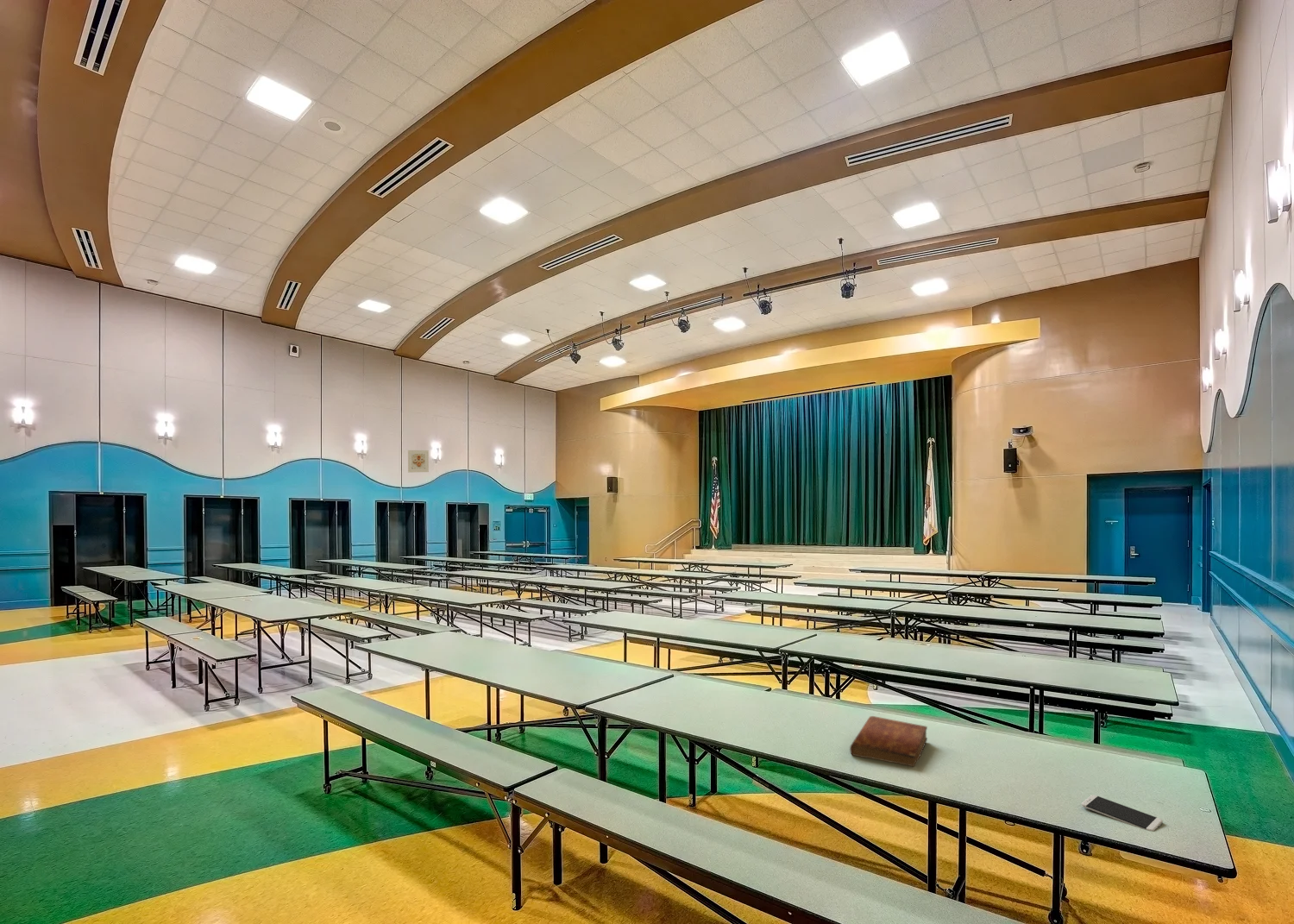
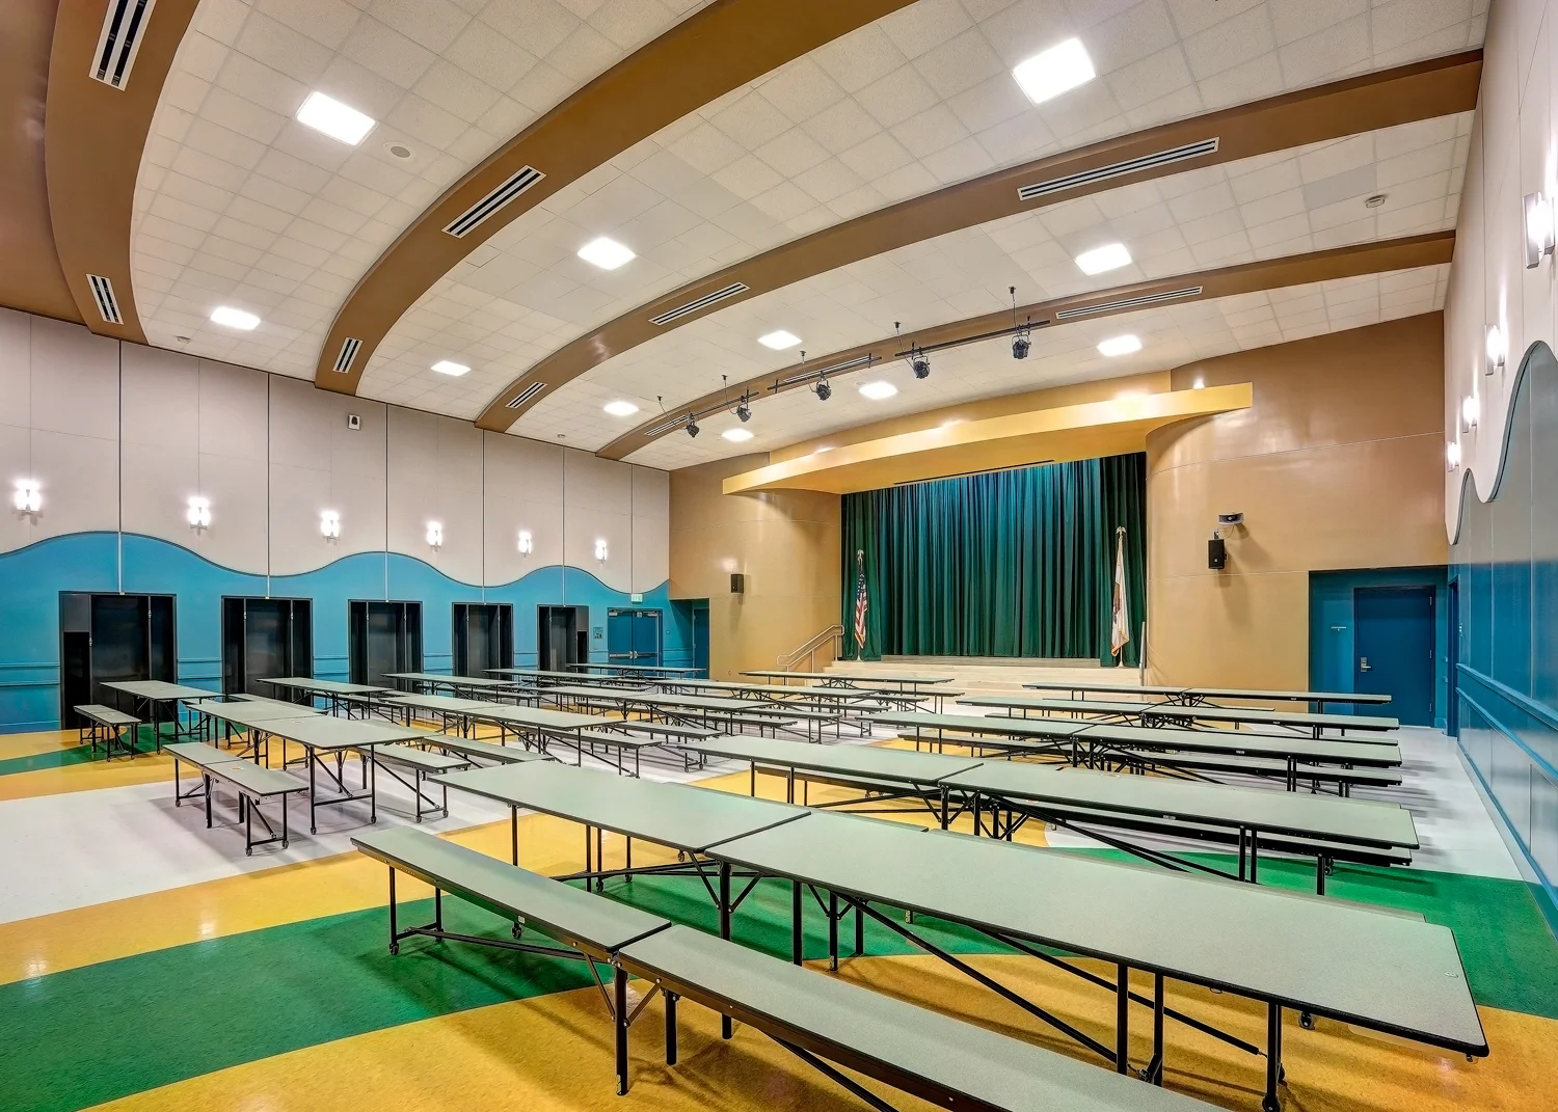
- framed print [407,449,430,474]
- smartphone [1081,795,1164,832]
- bible [849,715,928,768]
